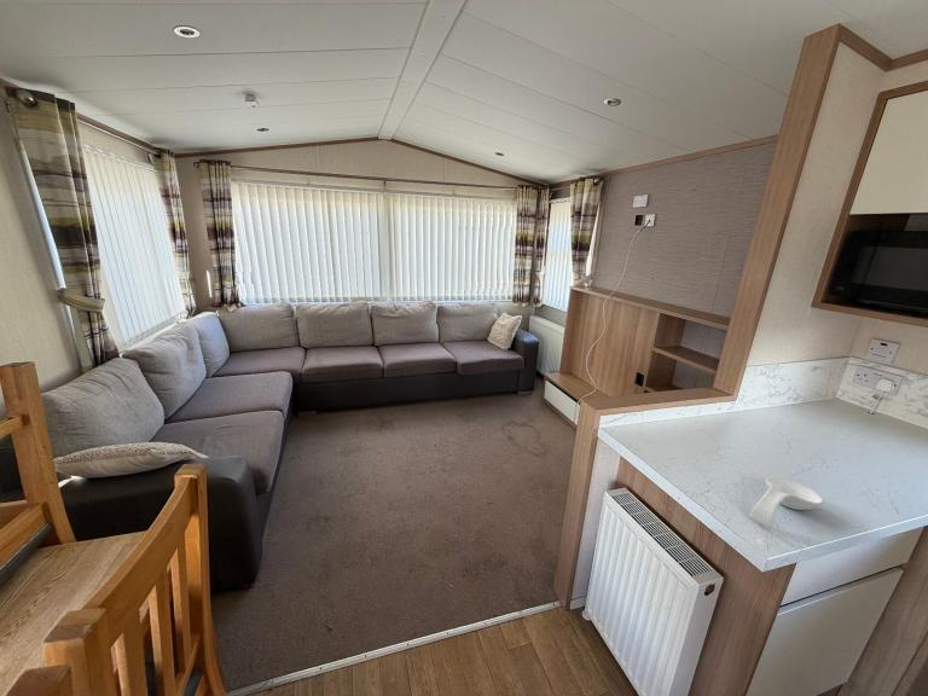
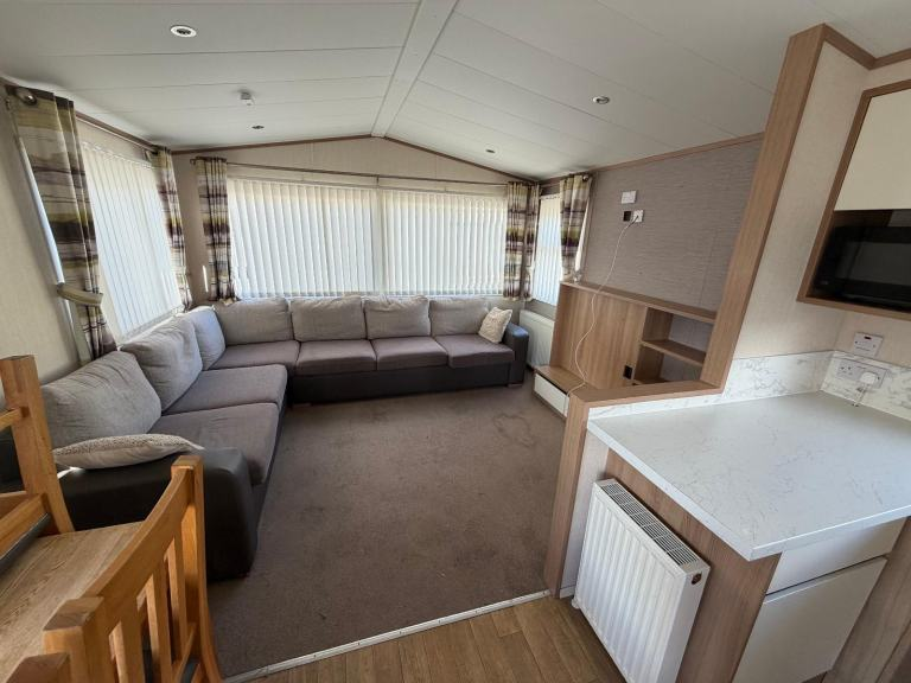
- spoon rest [748,476,824,529]
